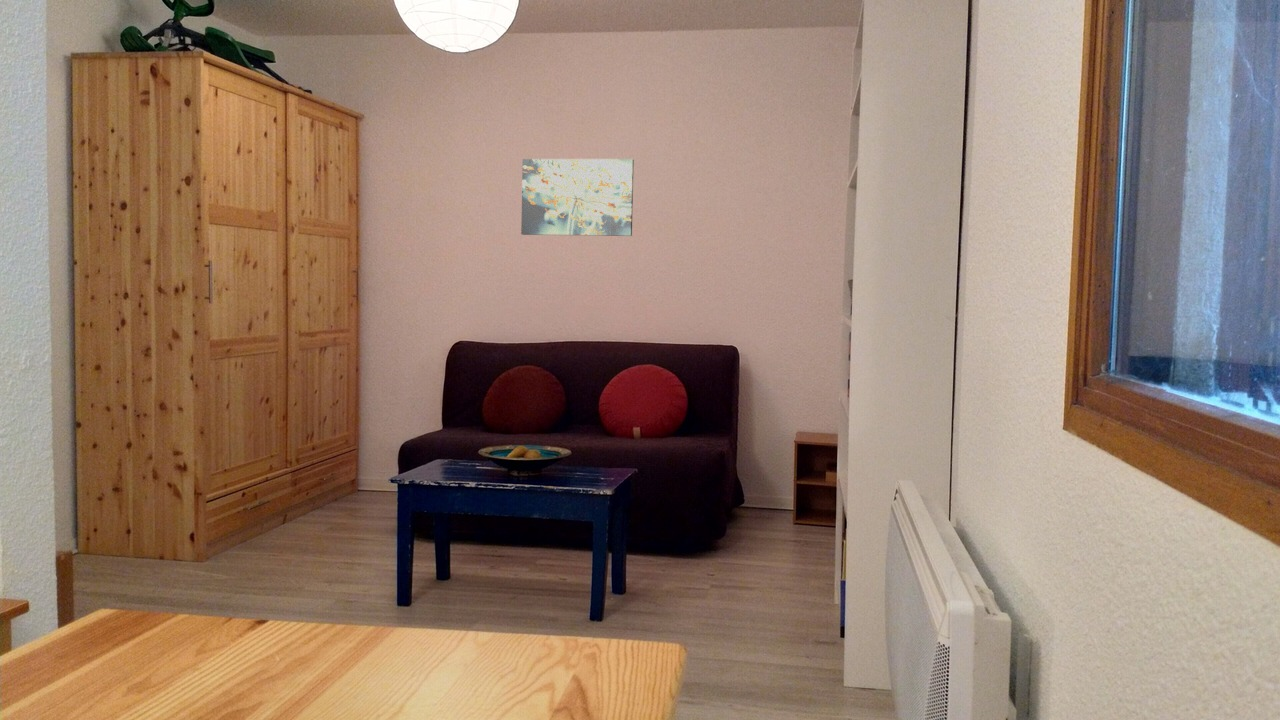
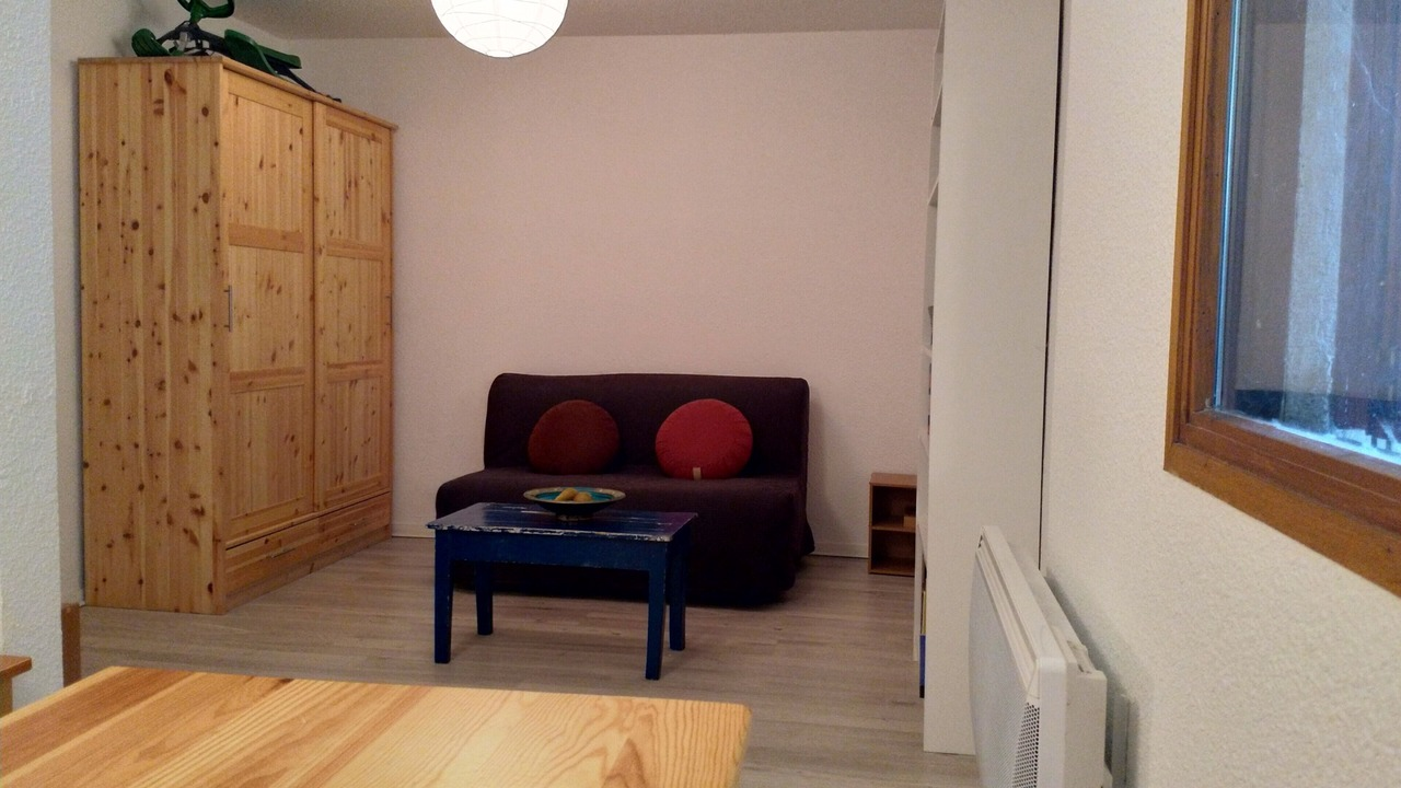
- wall art [520,158,635,237]
